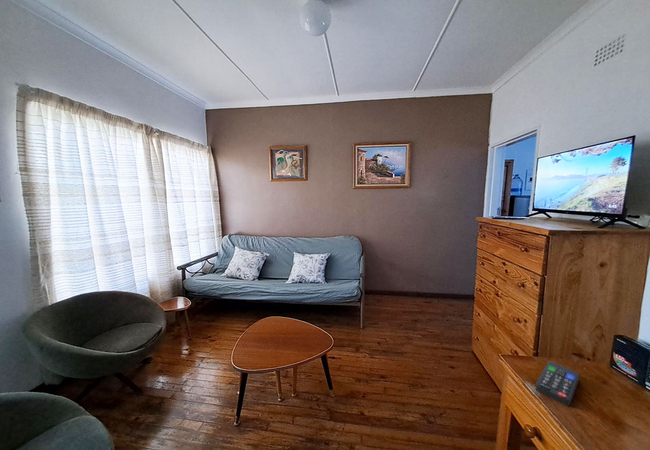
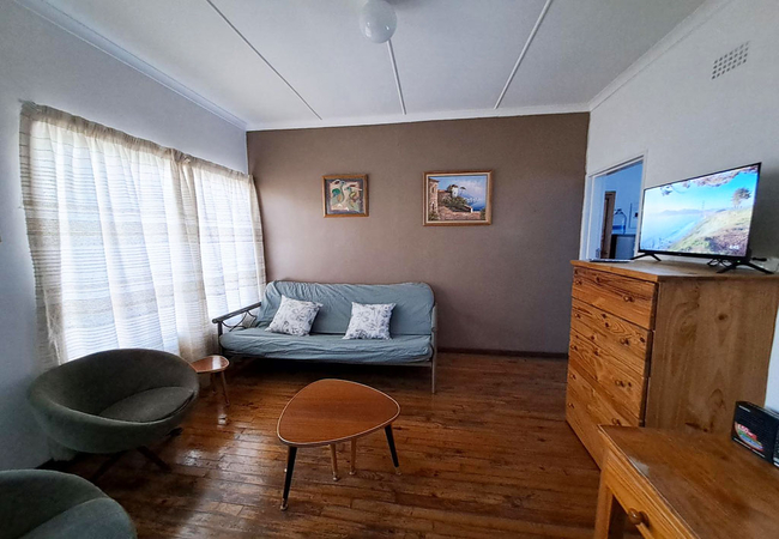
- remote control [535,360,580,407]
